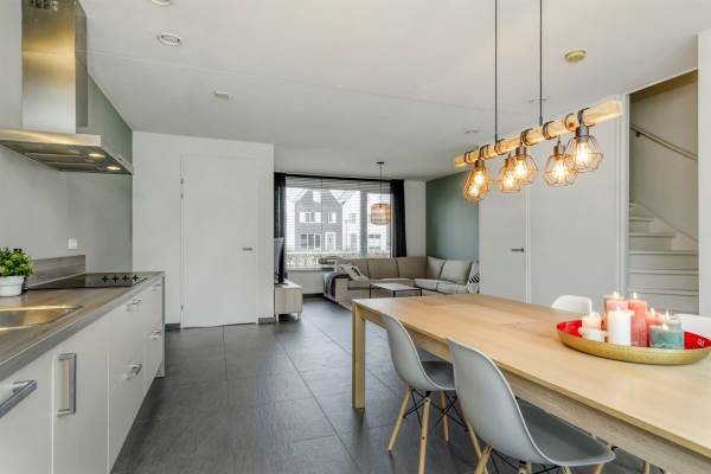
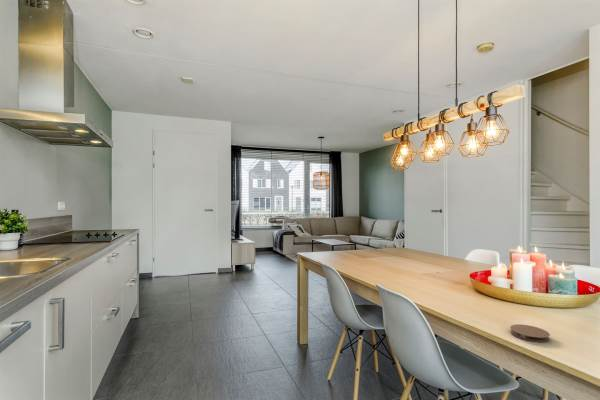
+ coaster [509,323,551,343]
